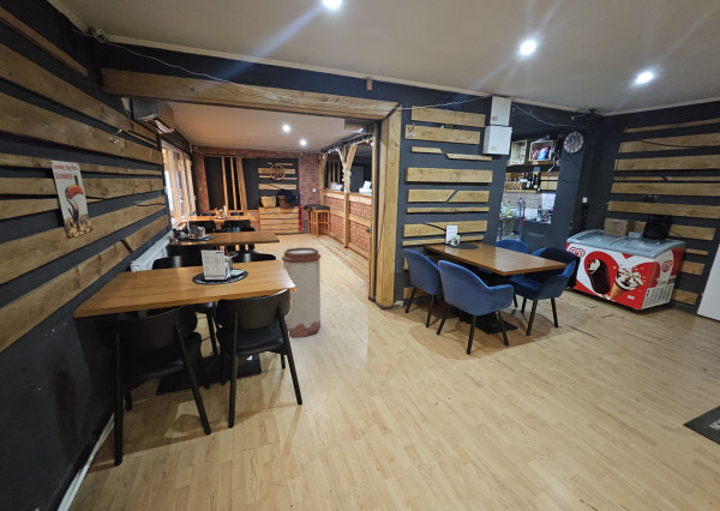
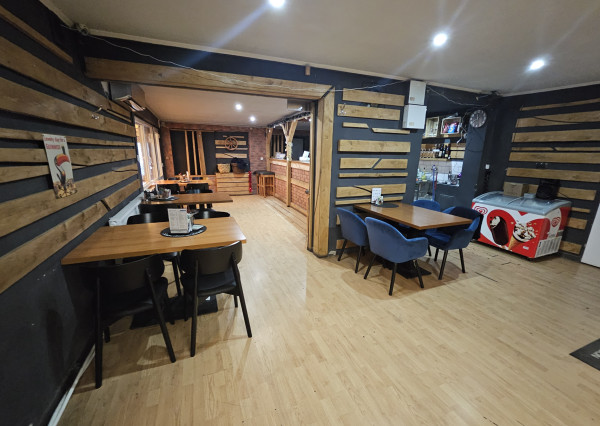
- trash can [281,246,322,338]
